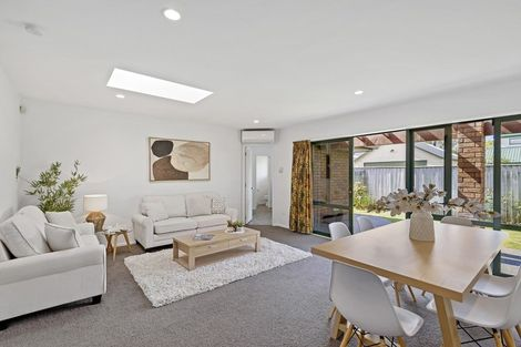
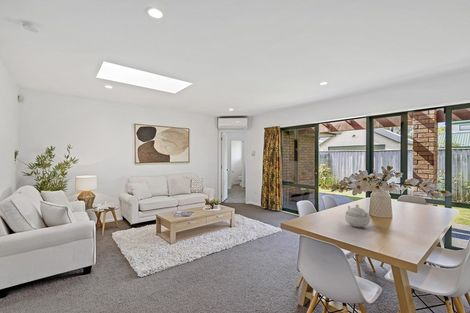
+ teapot [344,204,371,228]
